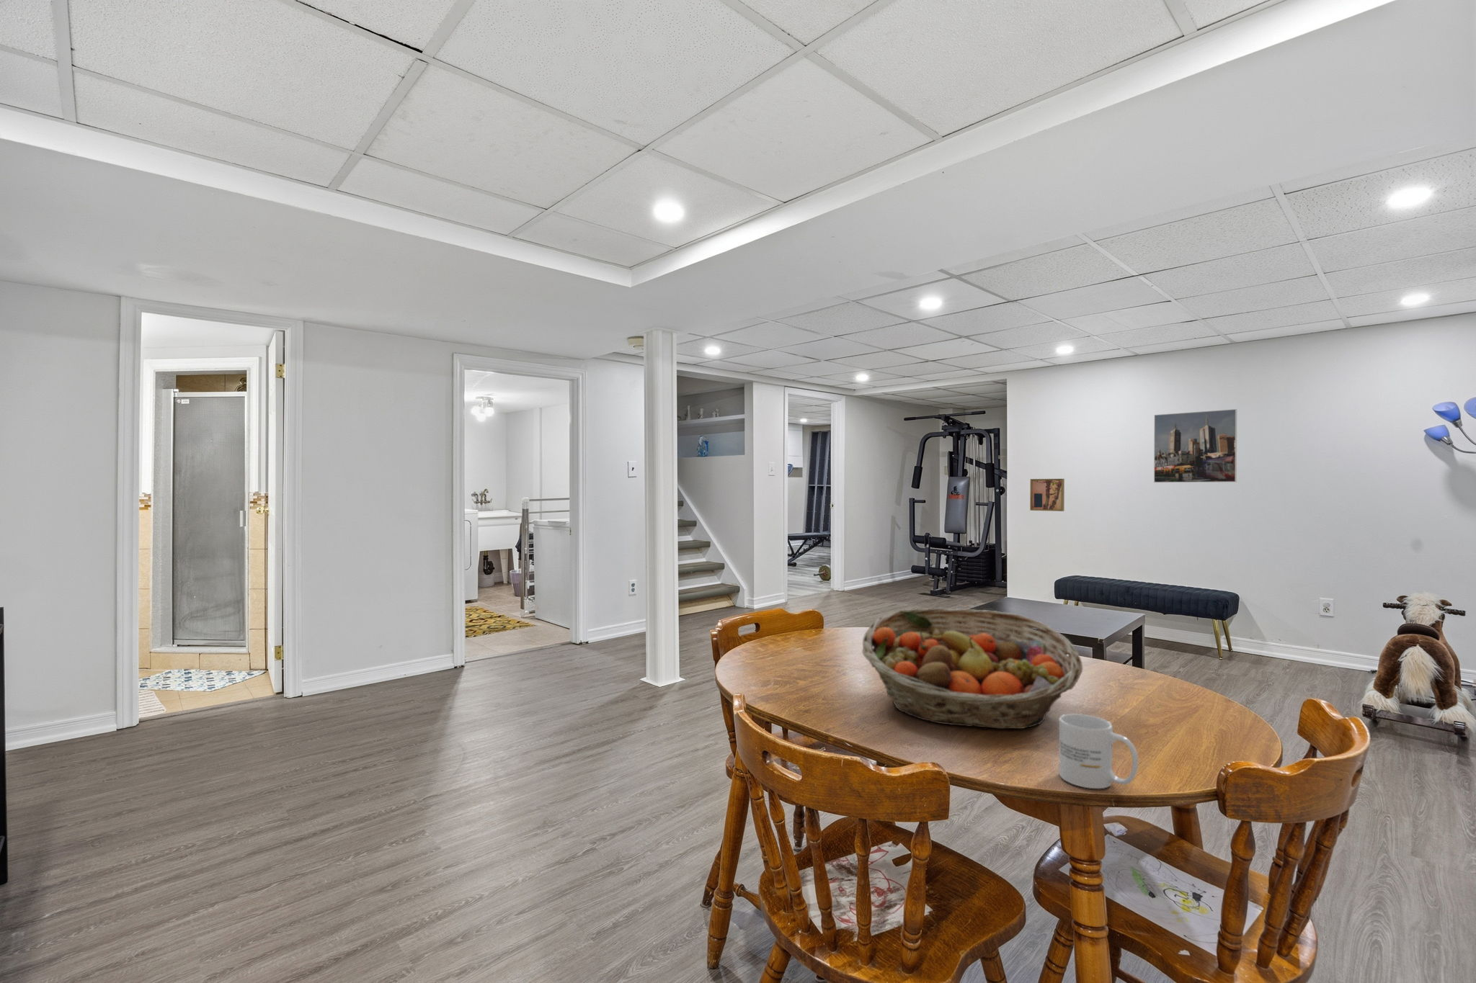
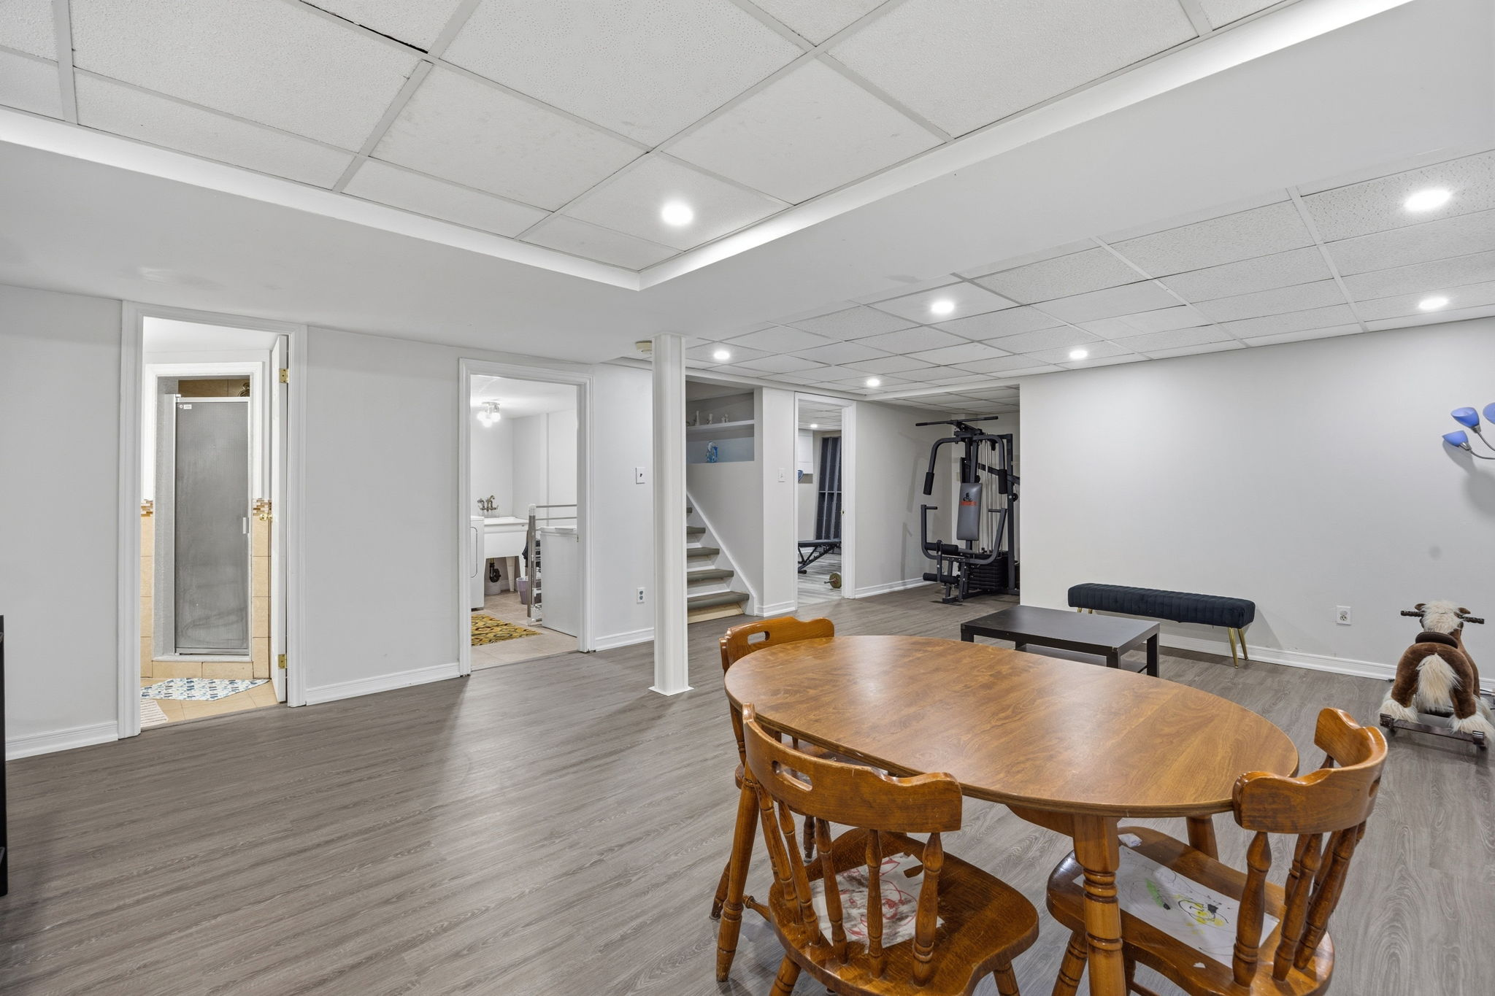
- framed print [1153,408,1238,483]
- wall art [1029,478,1066,512]
- mug [1058,713,1139,789]
- fruit basket [861,608,1083,730]
